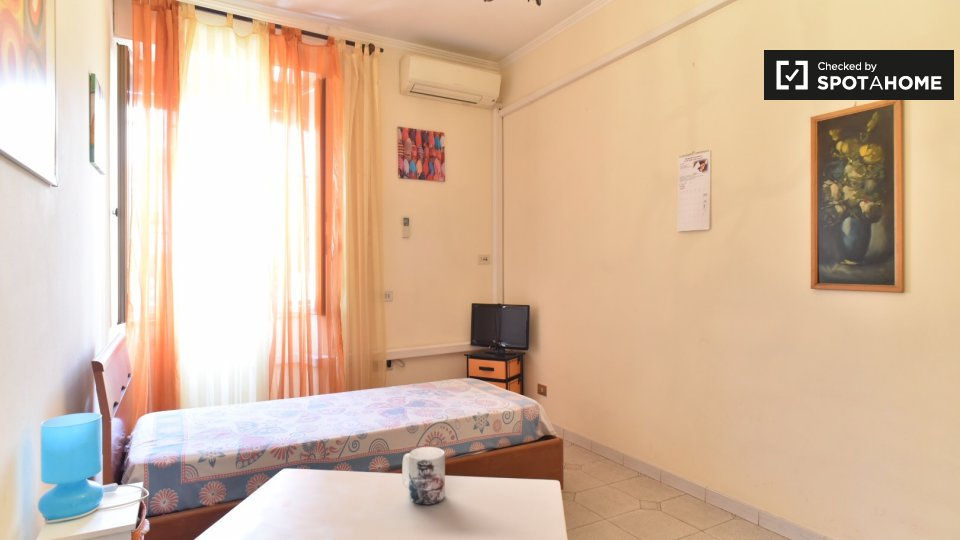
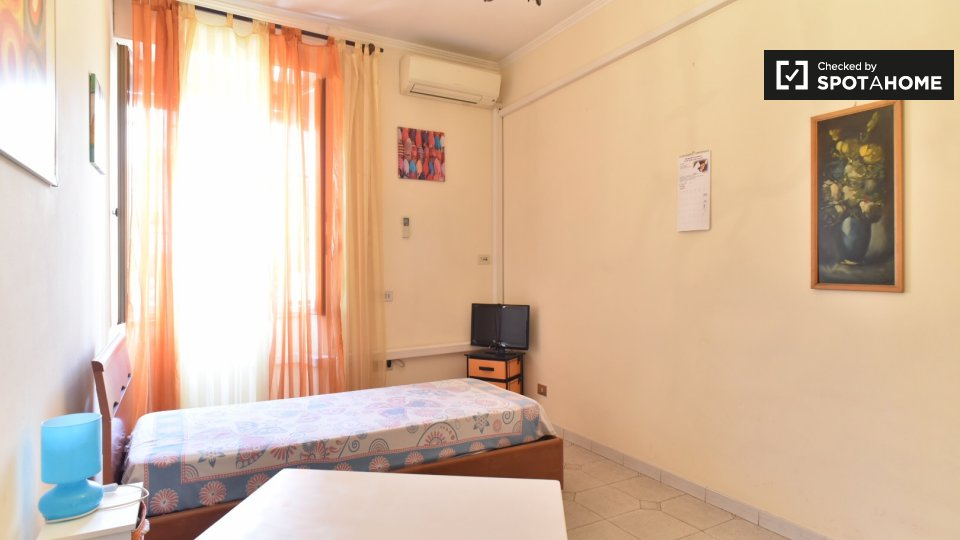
- mug [401,446,446,506]
